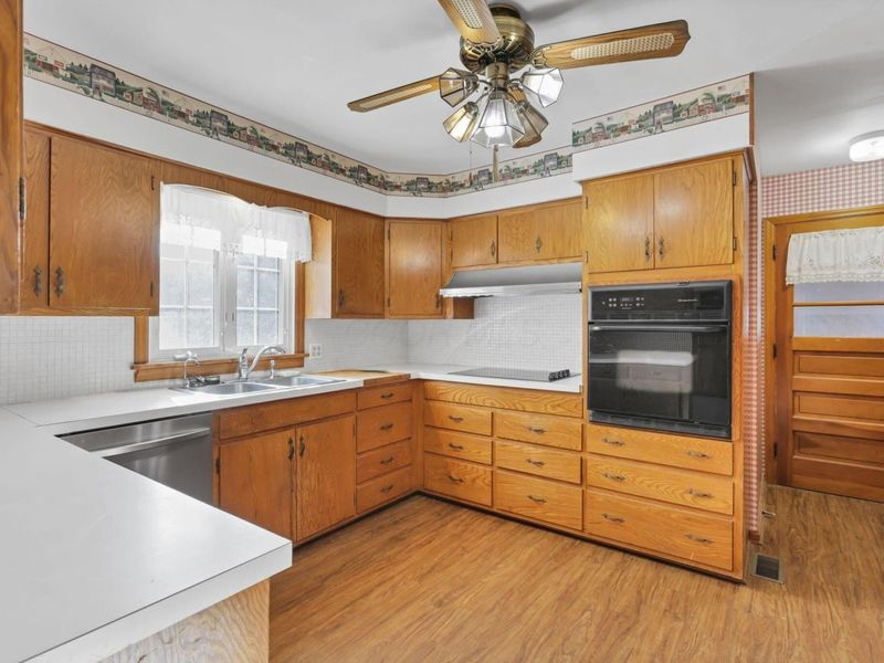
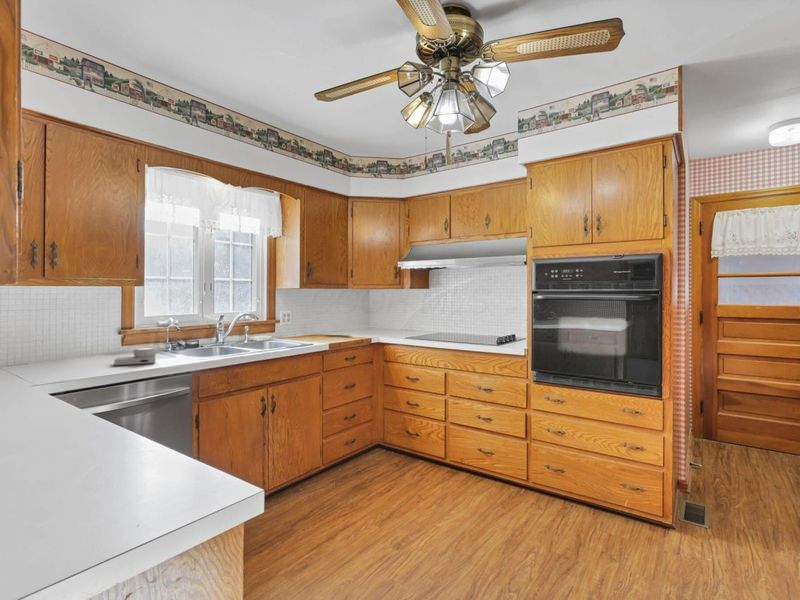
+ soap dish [113,346,158,366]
